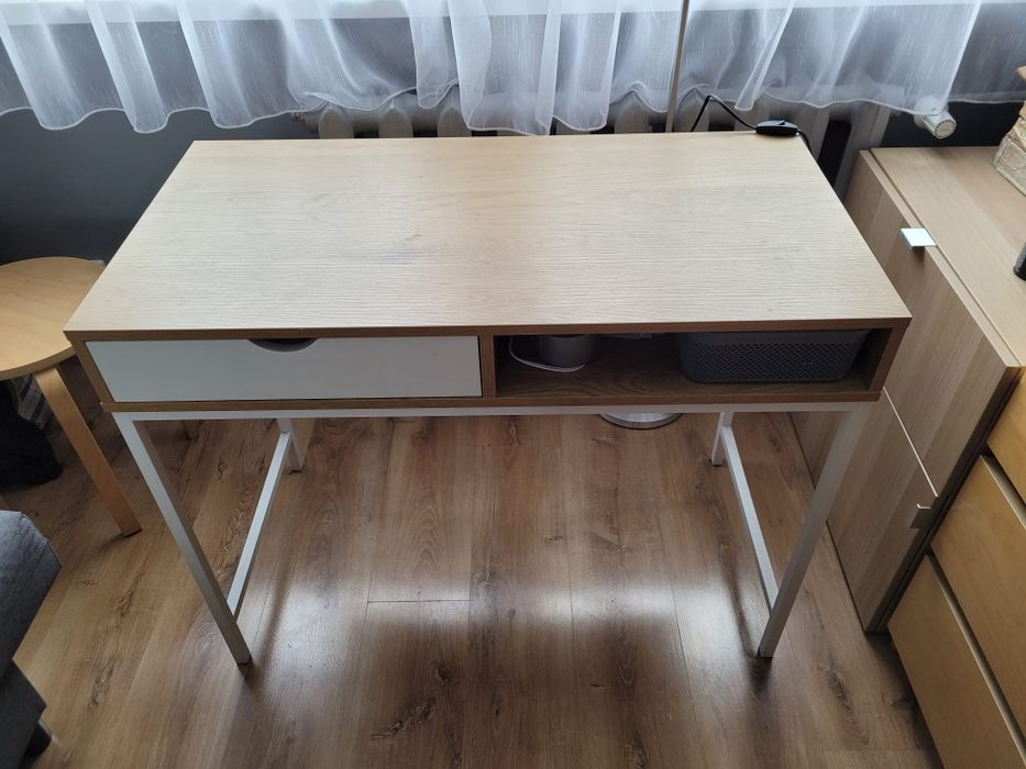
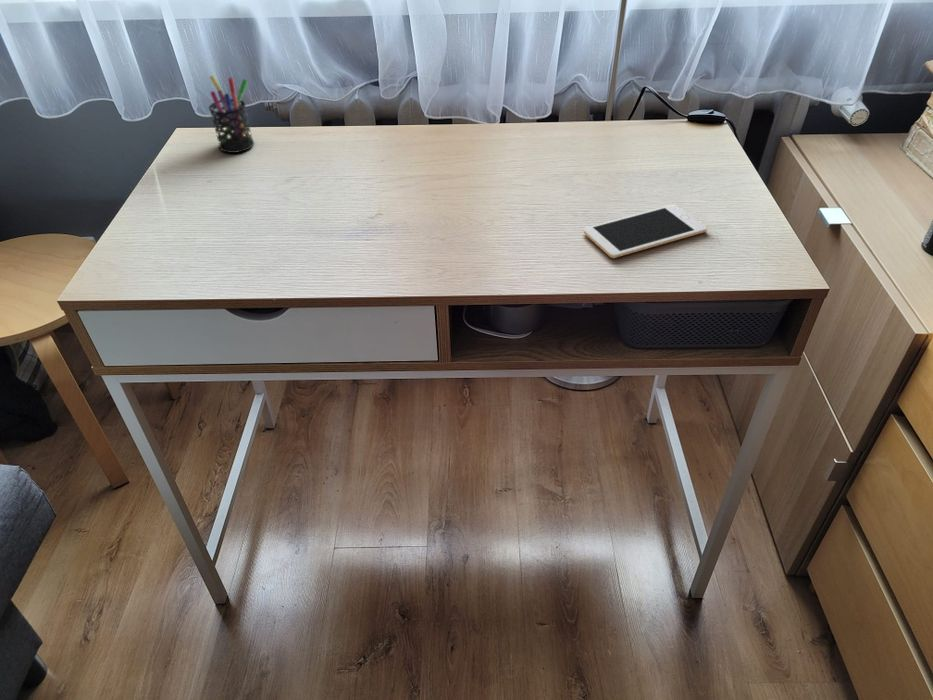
+ pen holder [208,74,255,154]
+ cell phone [583,203,708,259]
